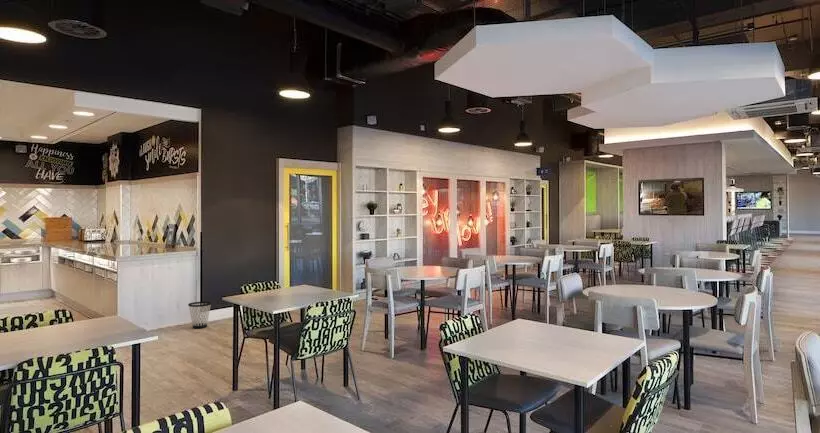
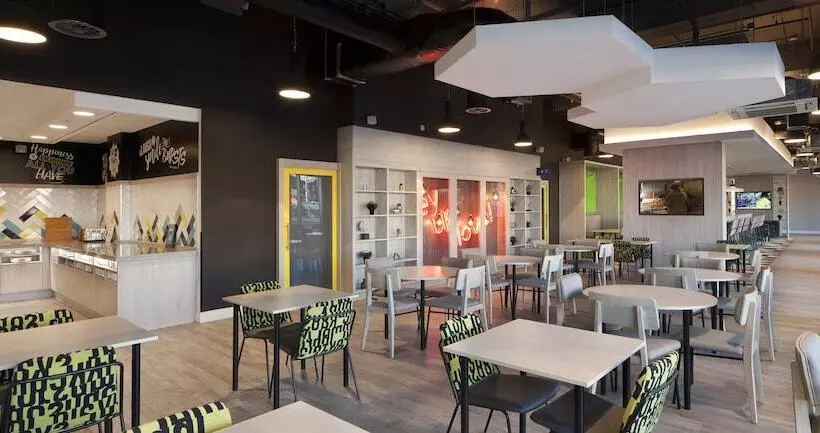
- wastebasket [187,301,212,329]
